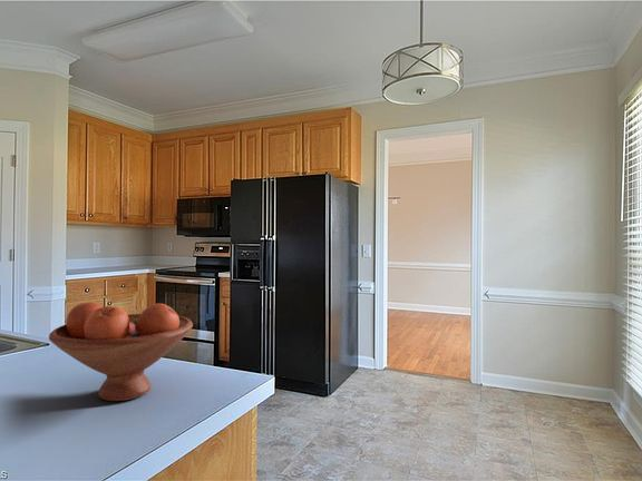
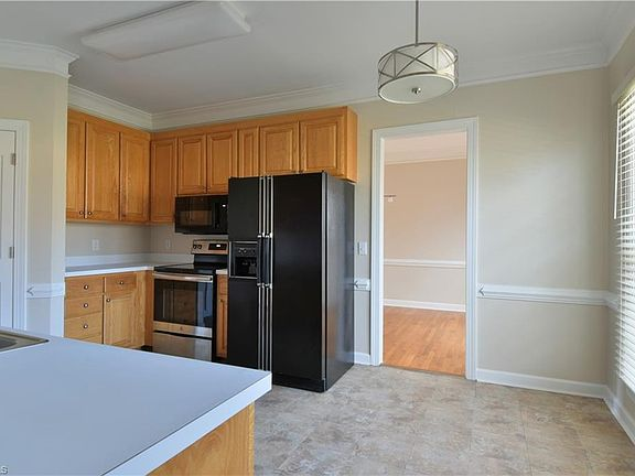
- fruit bowl [48,302,194,402]
